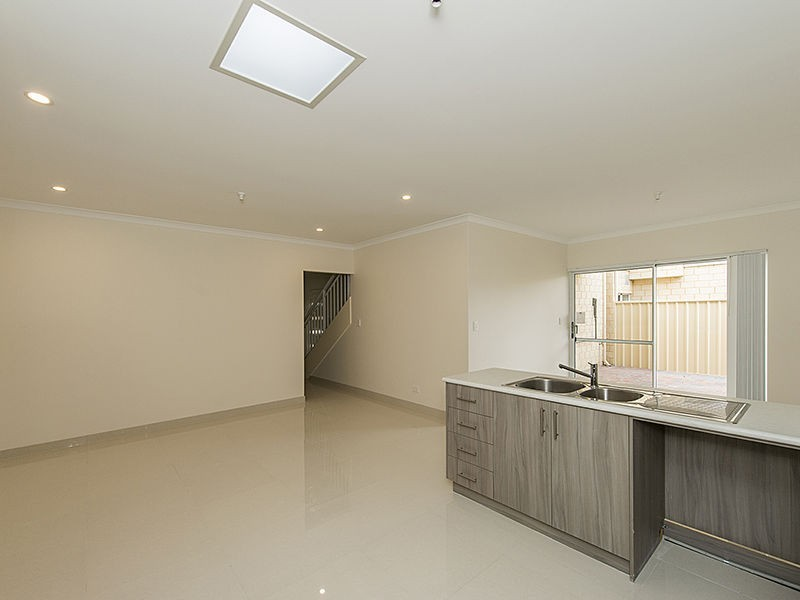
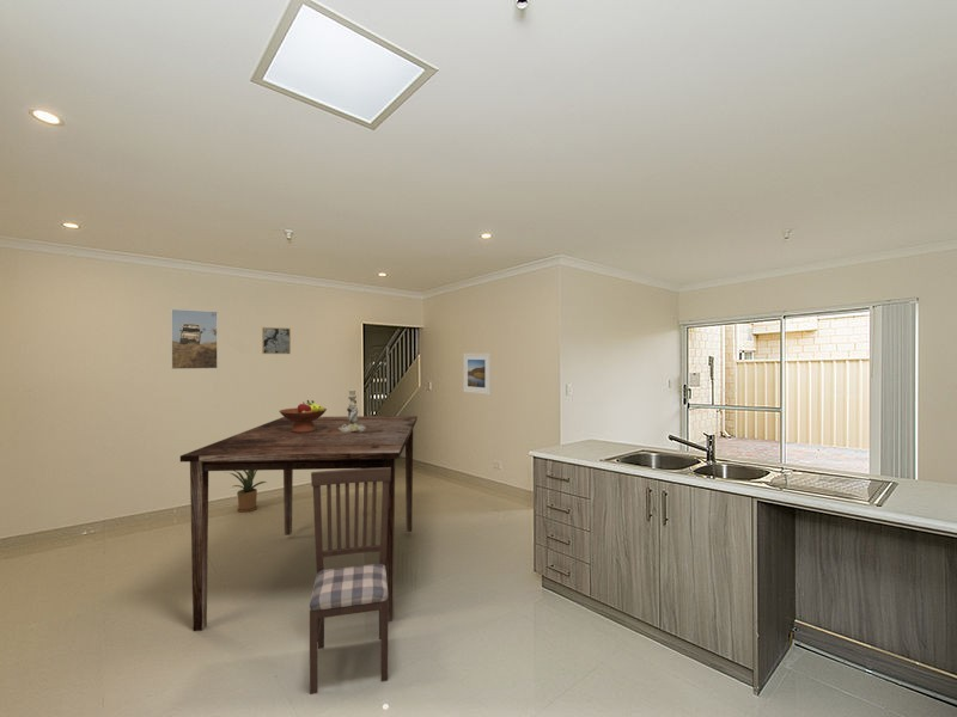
+ dining chair [309,467,391,695]
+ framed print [463,353,492,396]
+ candlestick [339,388,366,433]
+ fruit bowl [278,399,328,433]
+ house plant [230,471,268,514]
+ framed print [170,308,219,370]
+ wall art [261,326,292,355]
+ dining table [179,415,419,632]
